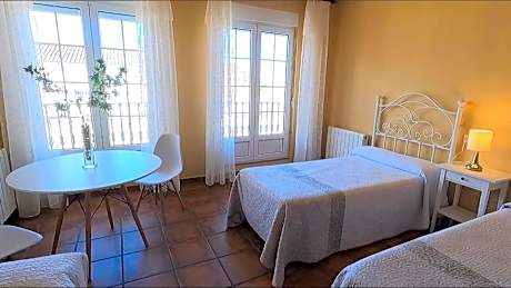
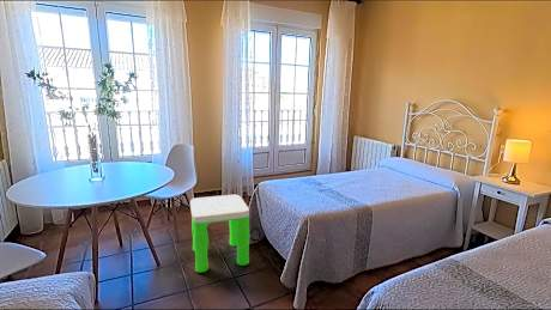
+ stool [189,194,252,274]
